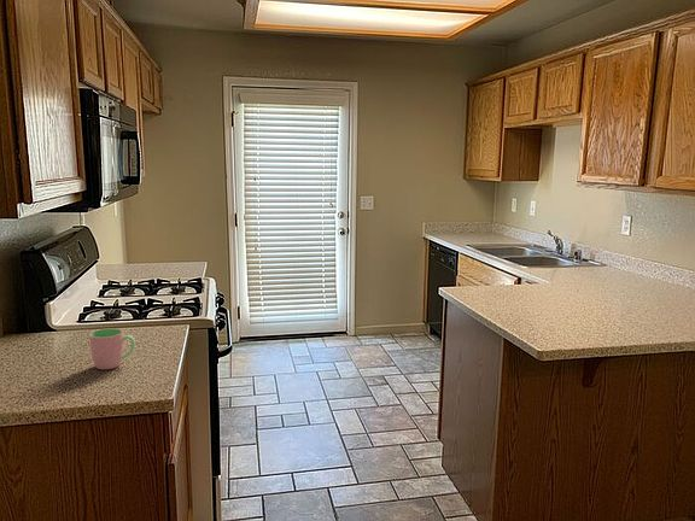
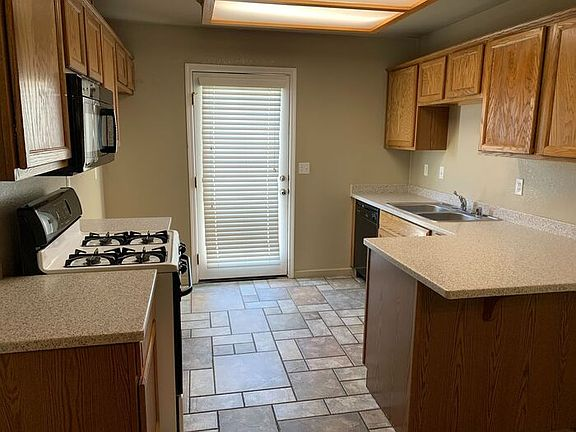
- cup [88,327,136,370]
